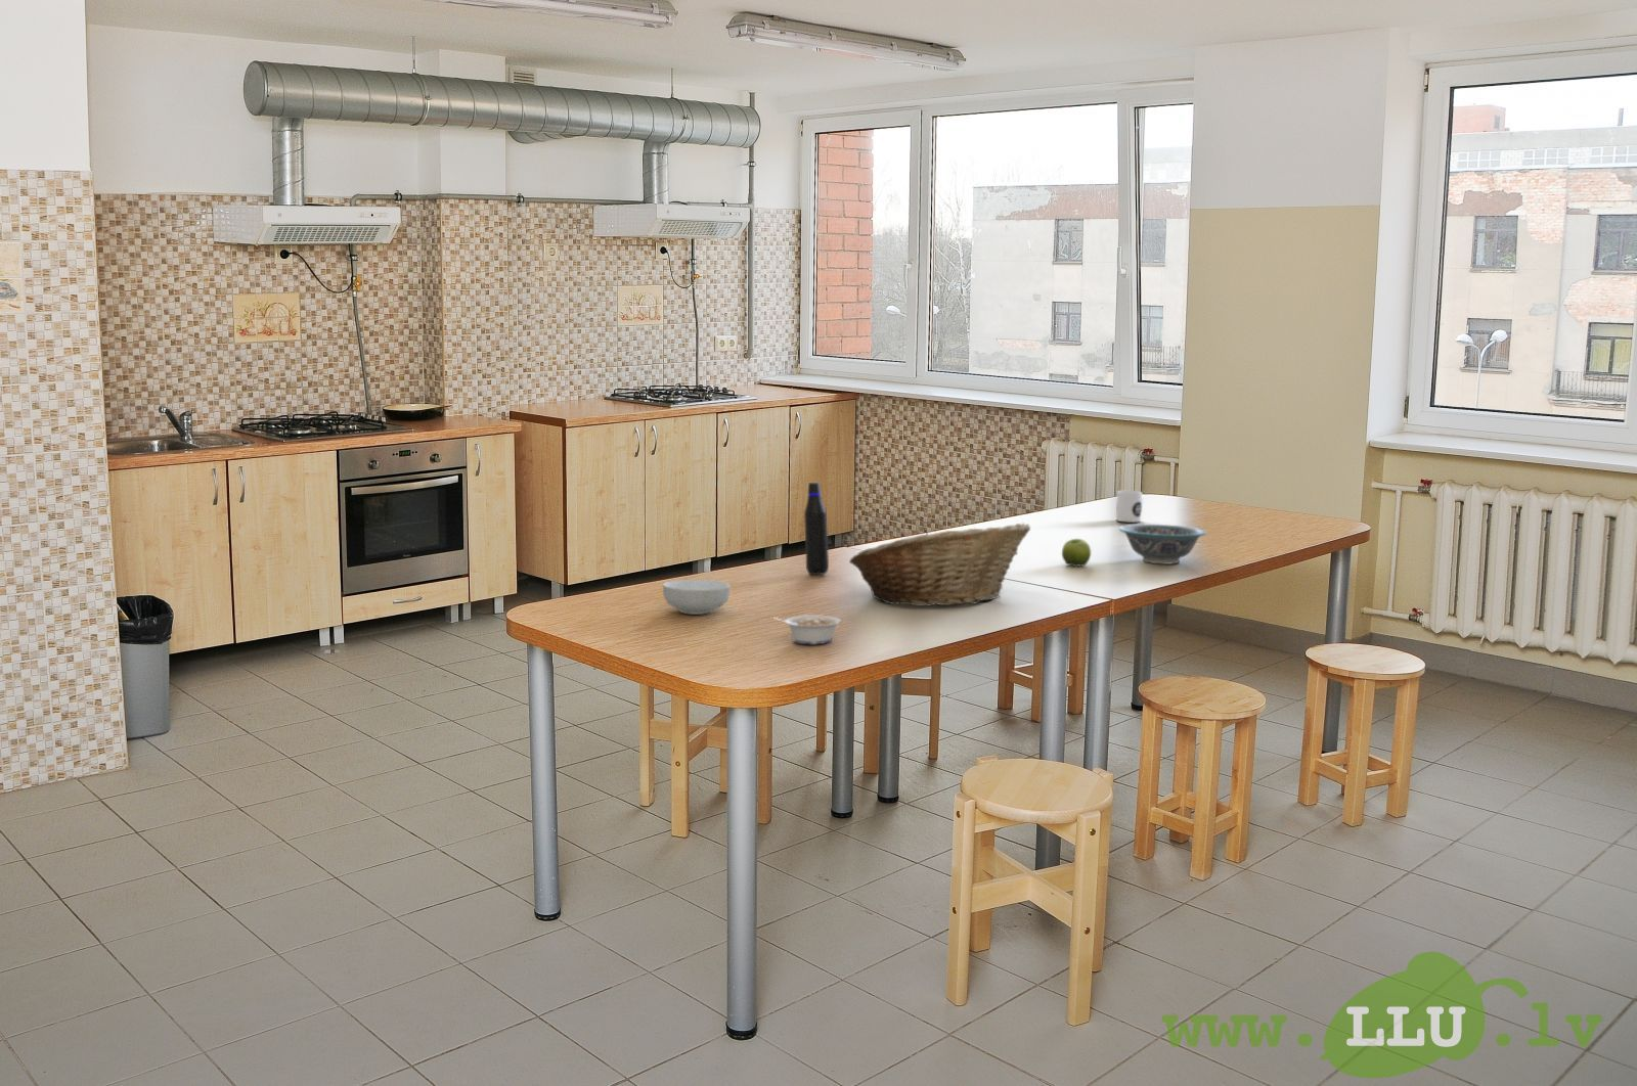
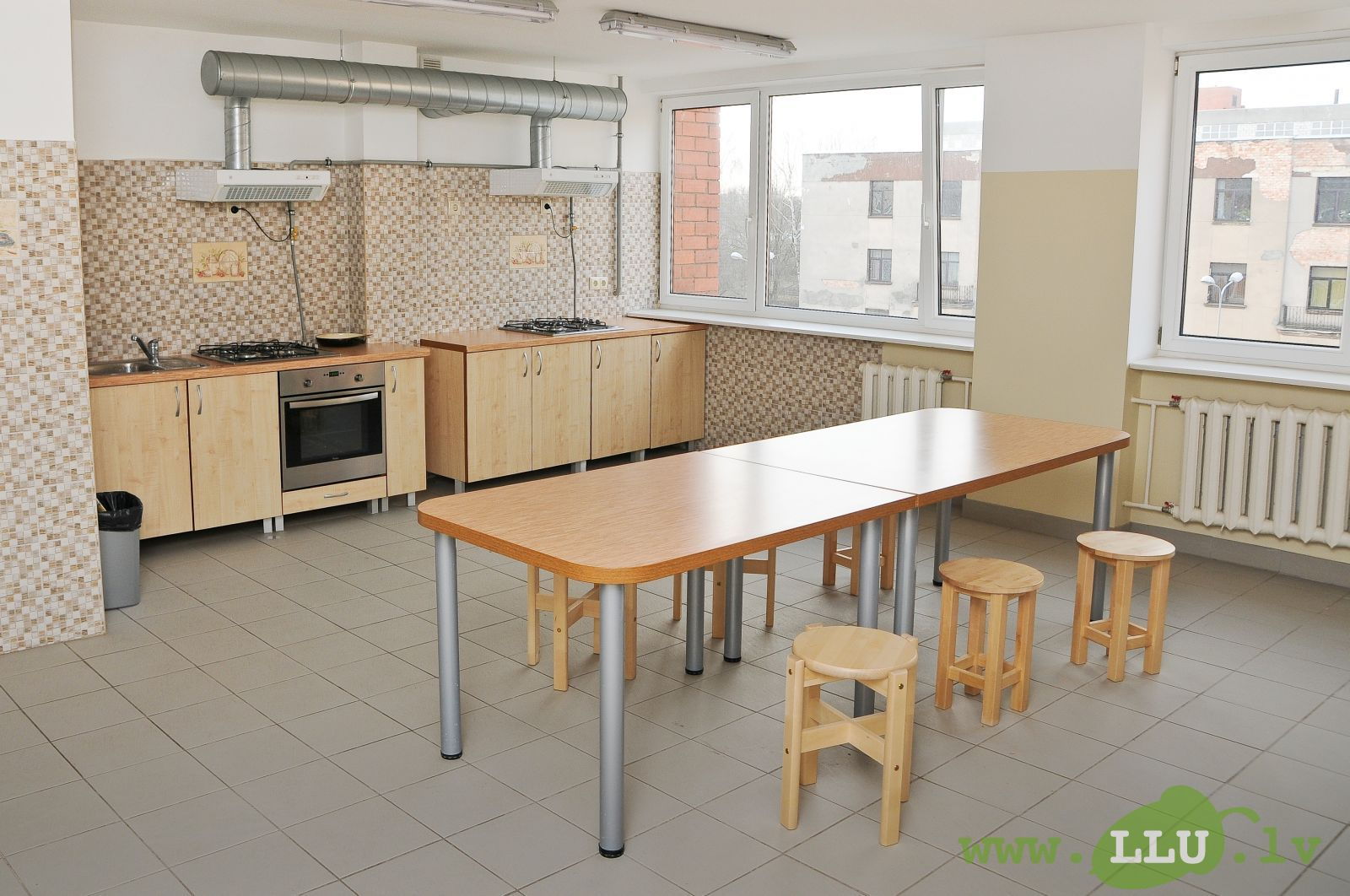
- bowl [1118,524,1208,566]
- mug [1116,490,1143,524]
- fruit [1061,538,1091,567]
- water bottle [803,481,829,576]
- cereal bowl [662,579,730,616]
- legume [774,615,842,645]
- fruit basket [848,521,1031,607]
